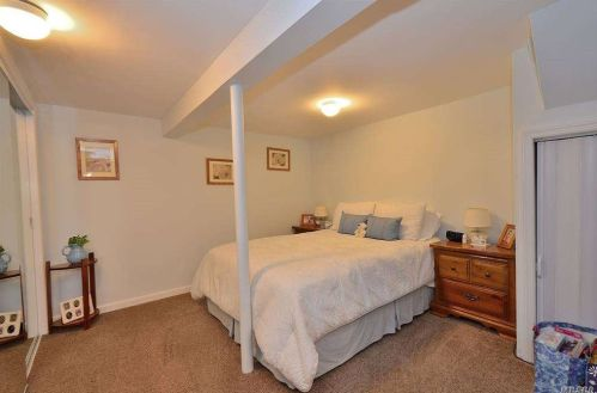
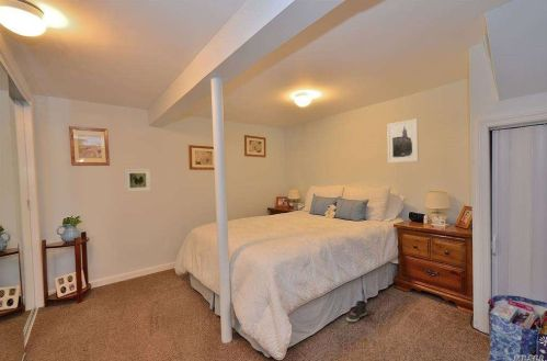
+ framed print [124,168,152,193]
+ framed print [386,117,420,163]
+ sneaker [345,300,368,323]
